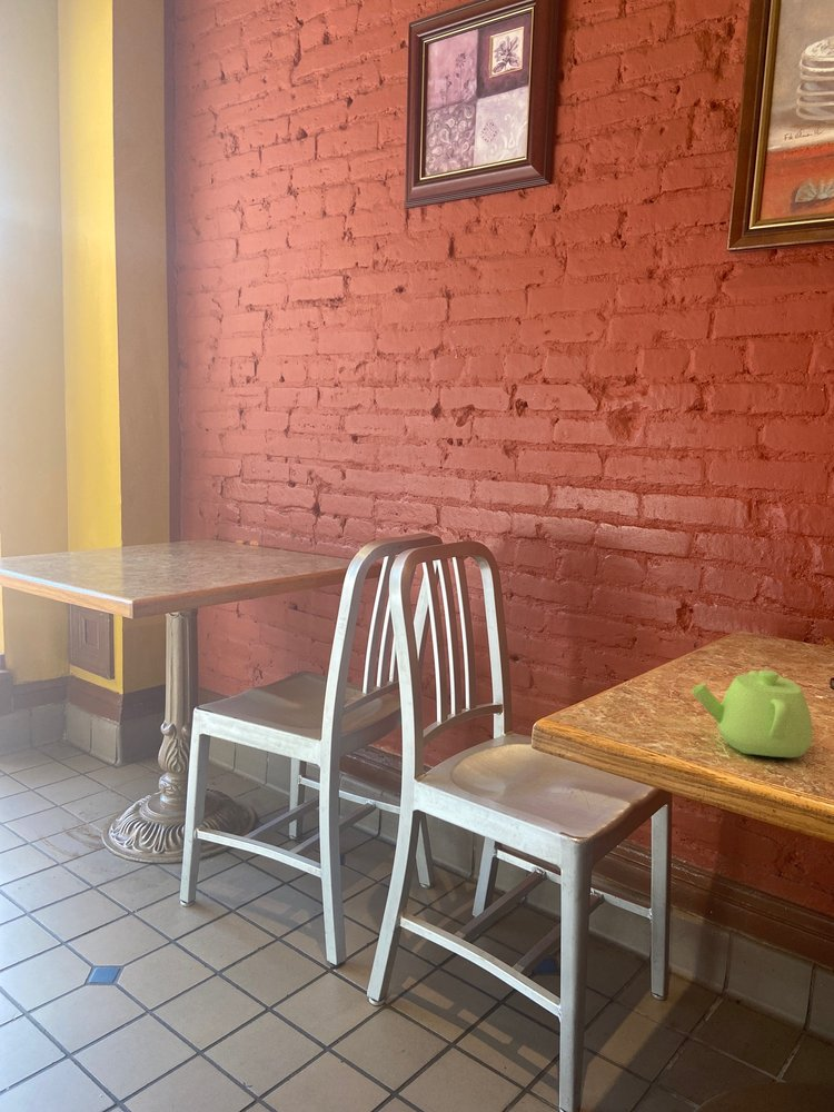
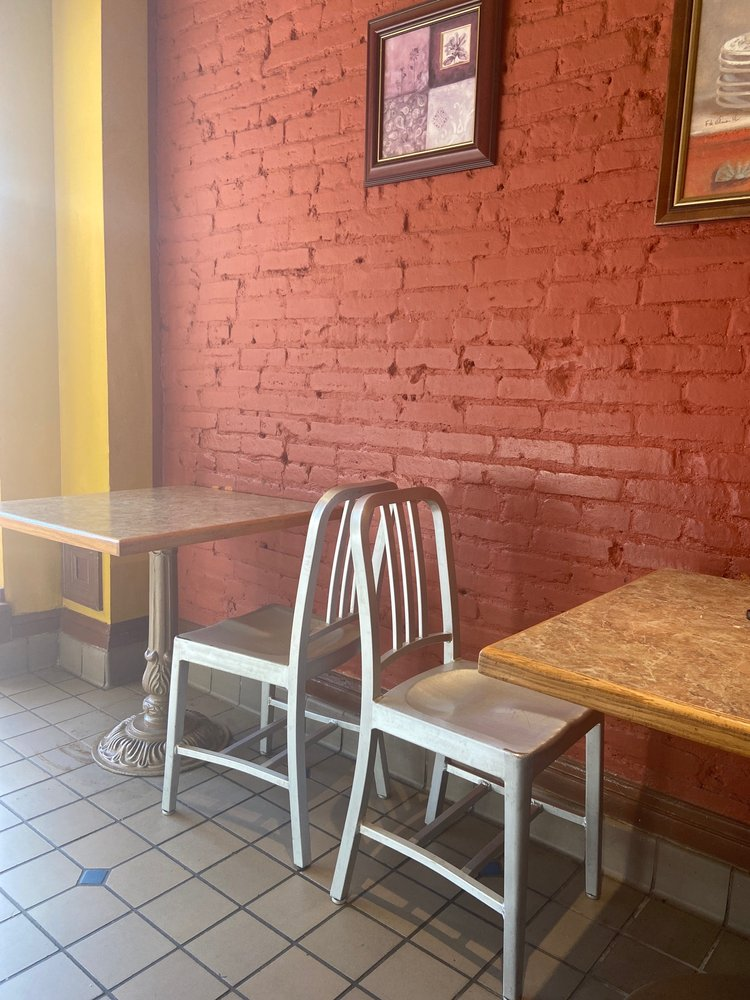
- teapot [691,669,814,759]
